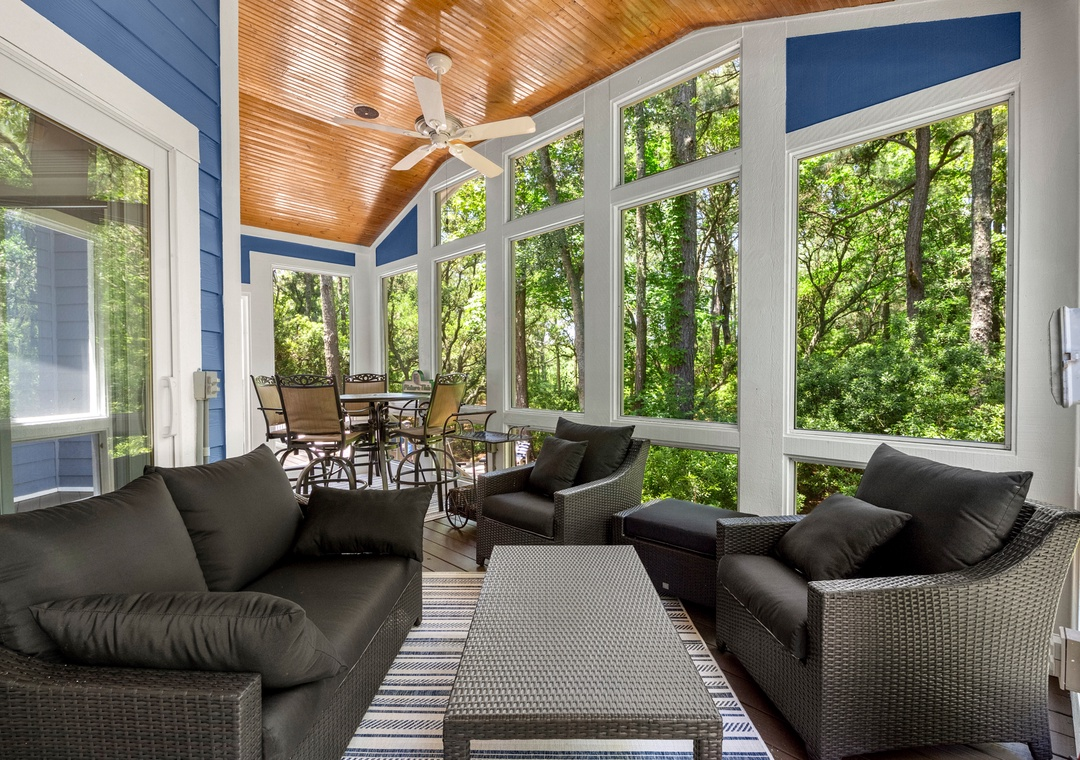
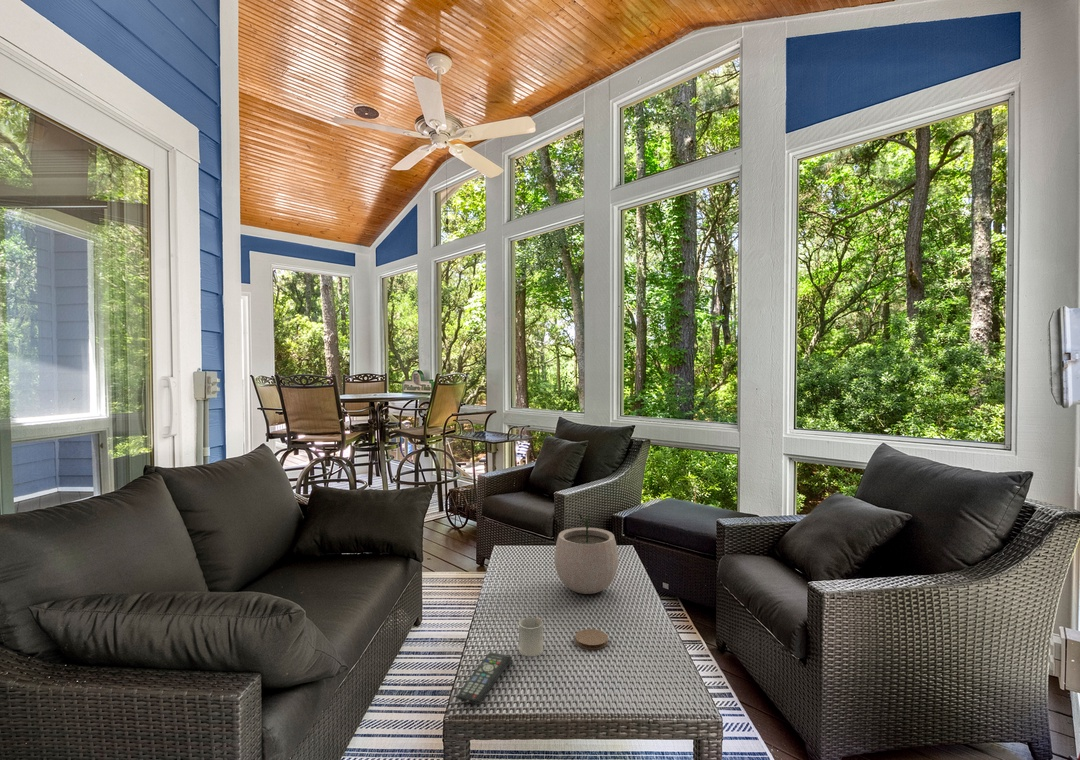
+ coaster [574,628,609,651]
+ remote control [455,651,513,705]
+ cup [518,617,544,658]
+ plant pot [554,512,620,595]
